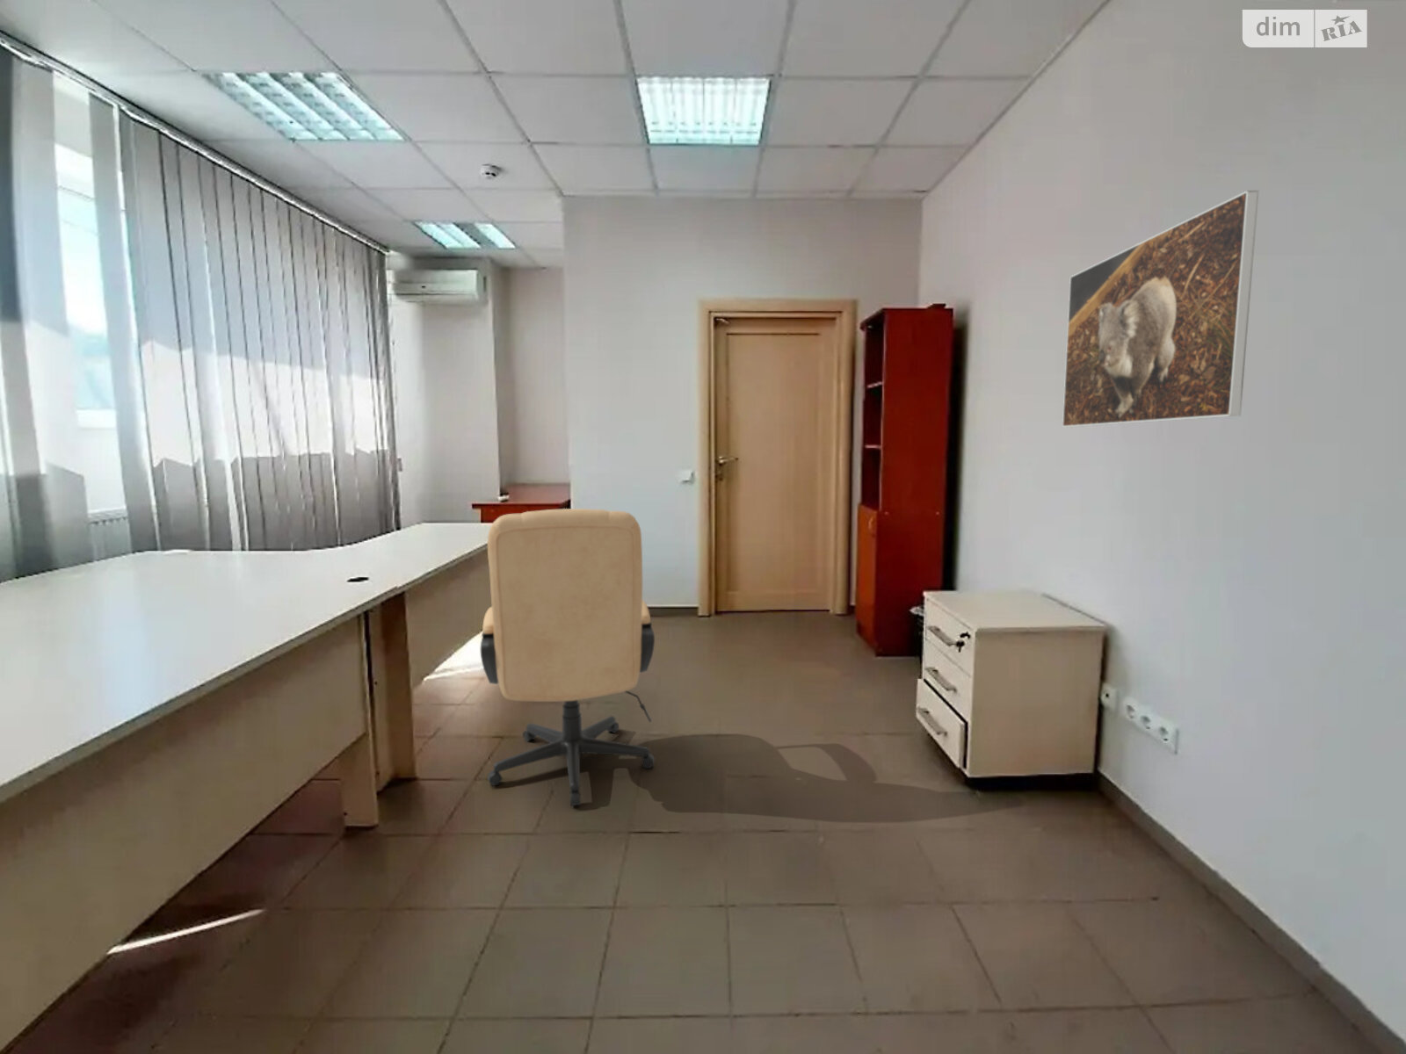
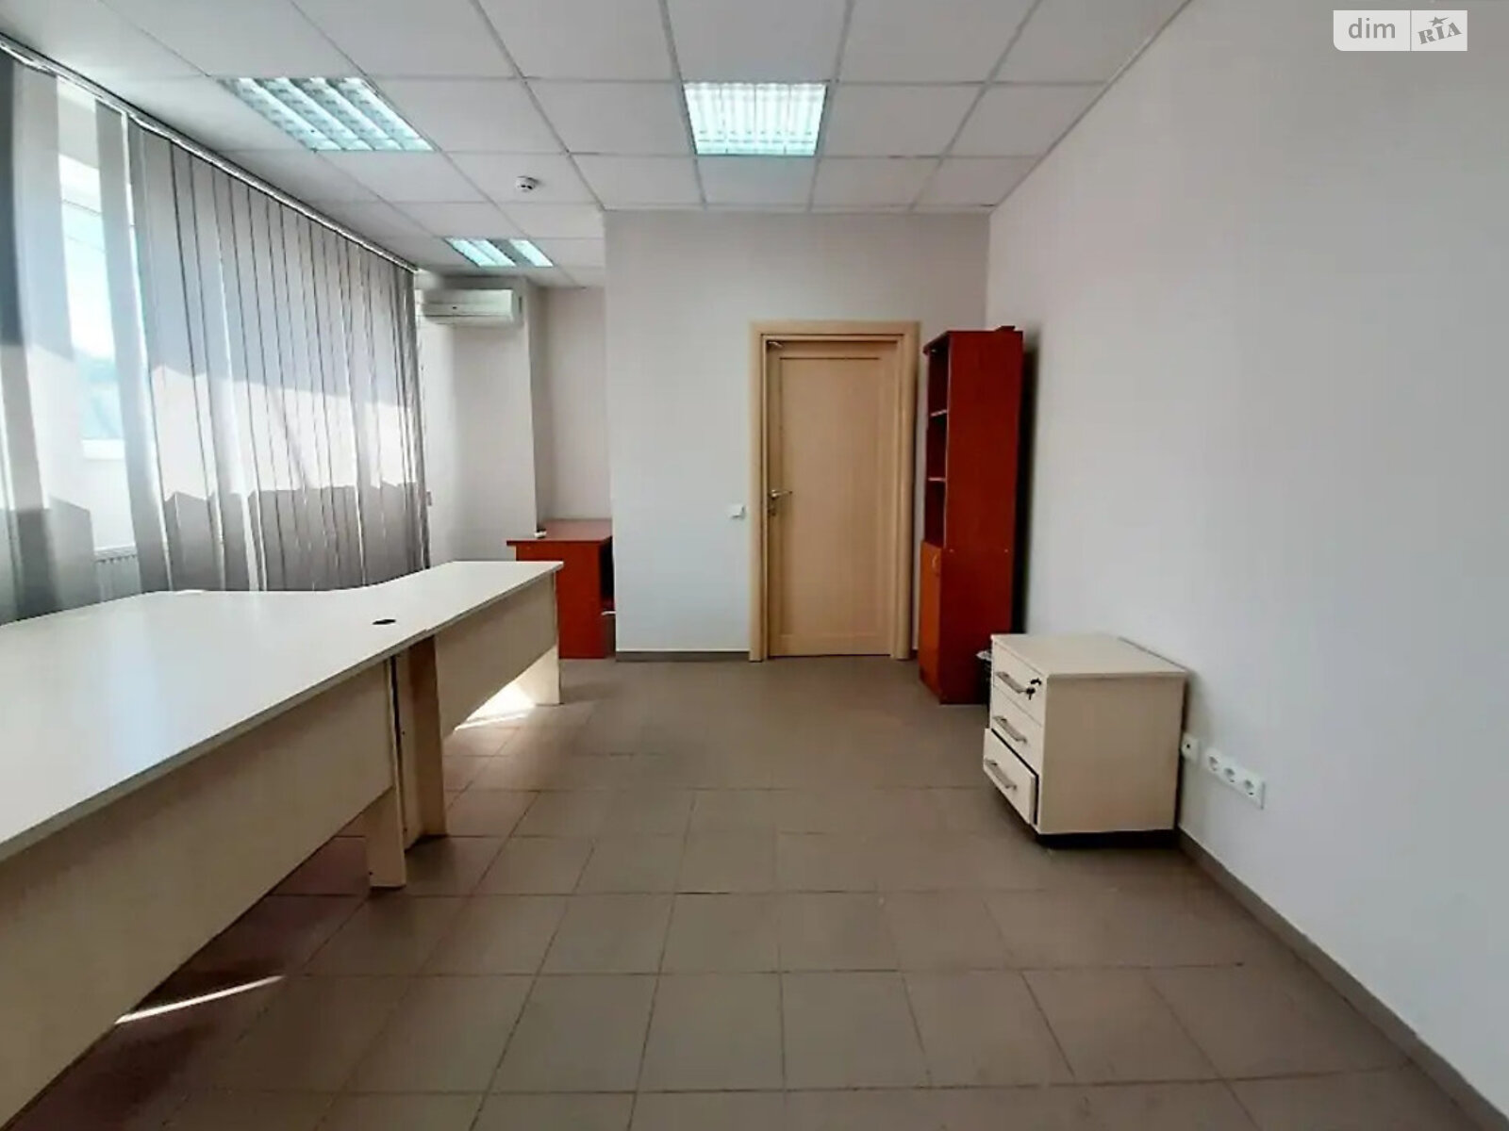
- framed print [1062,189,1260,427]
- chair [479,508,655,807]
